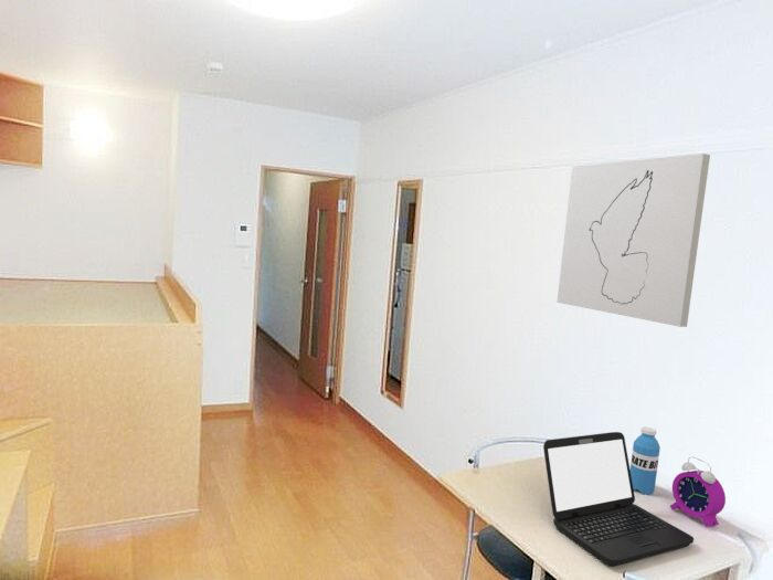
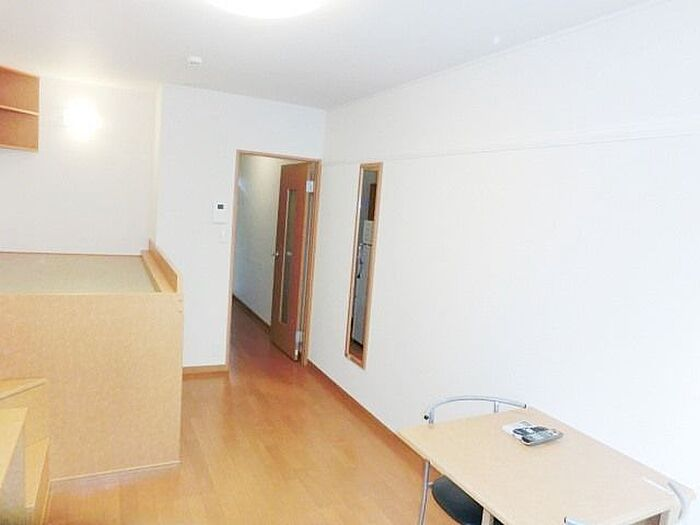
- wall art [557,152,711,328]
- alarm clock [669,456,727,528]
- laptop [542,431,695,568]
- water bottle [629,425,661,495]
